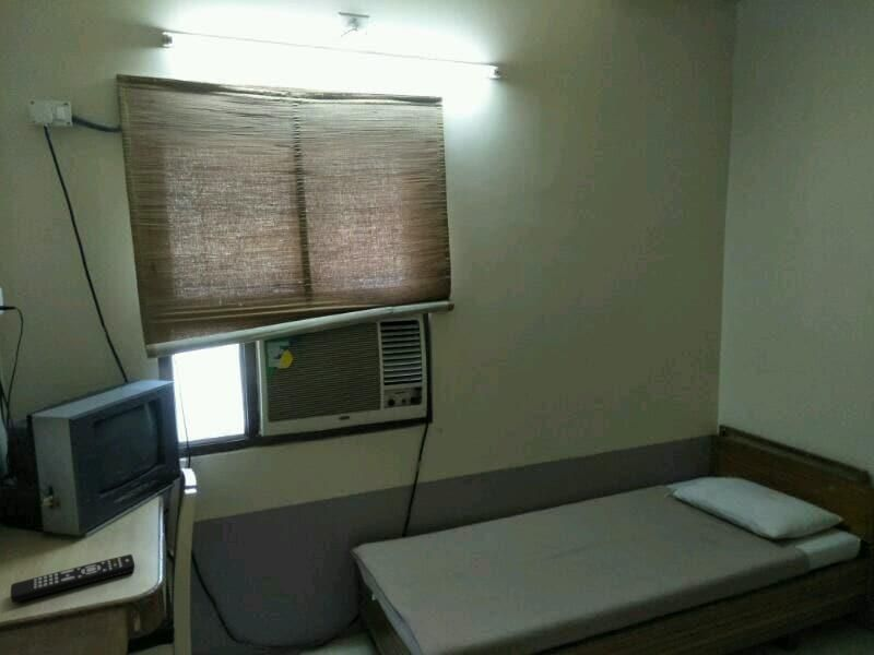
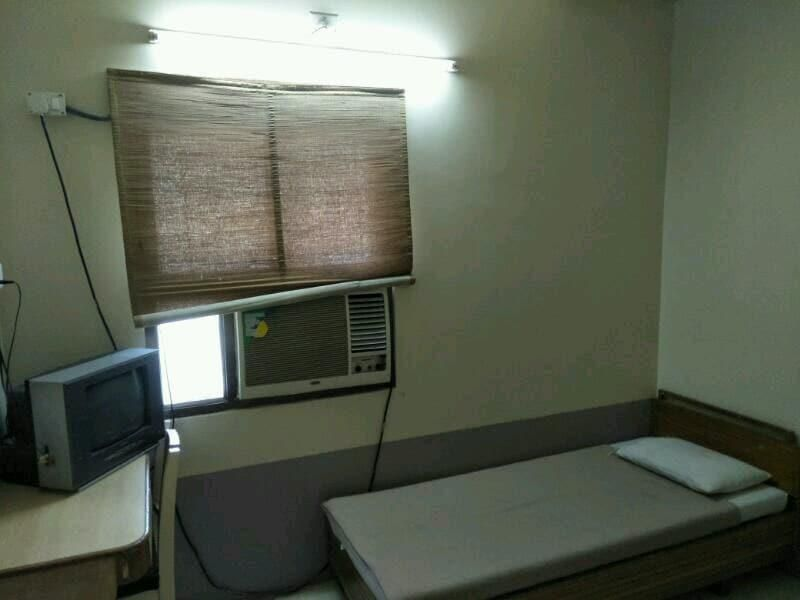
- remote control [10,553,135,604]
